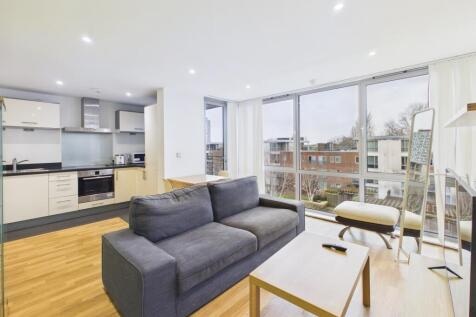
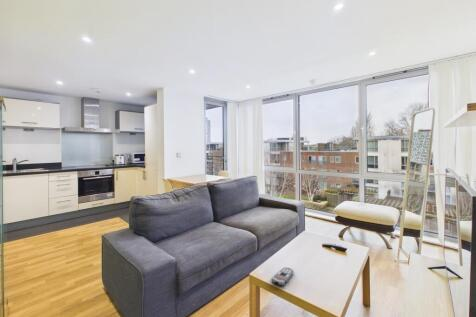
+ remote control [270,267,295,286]
